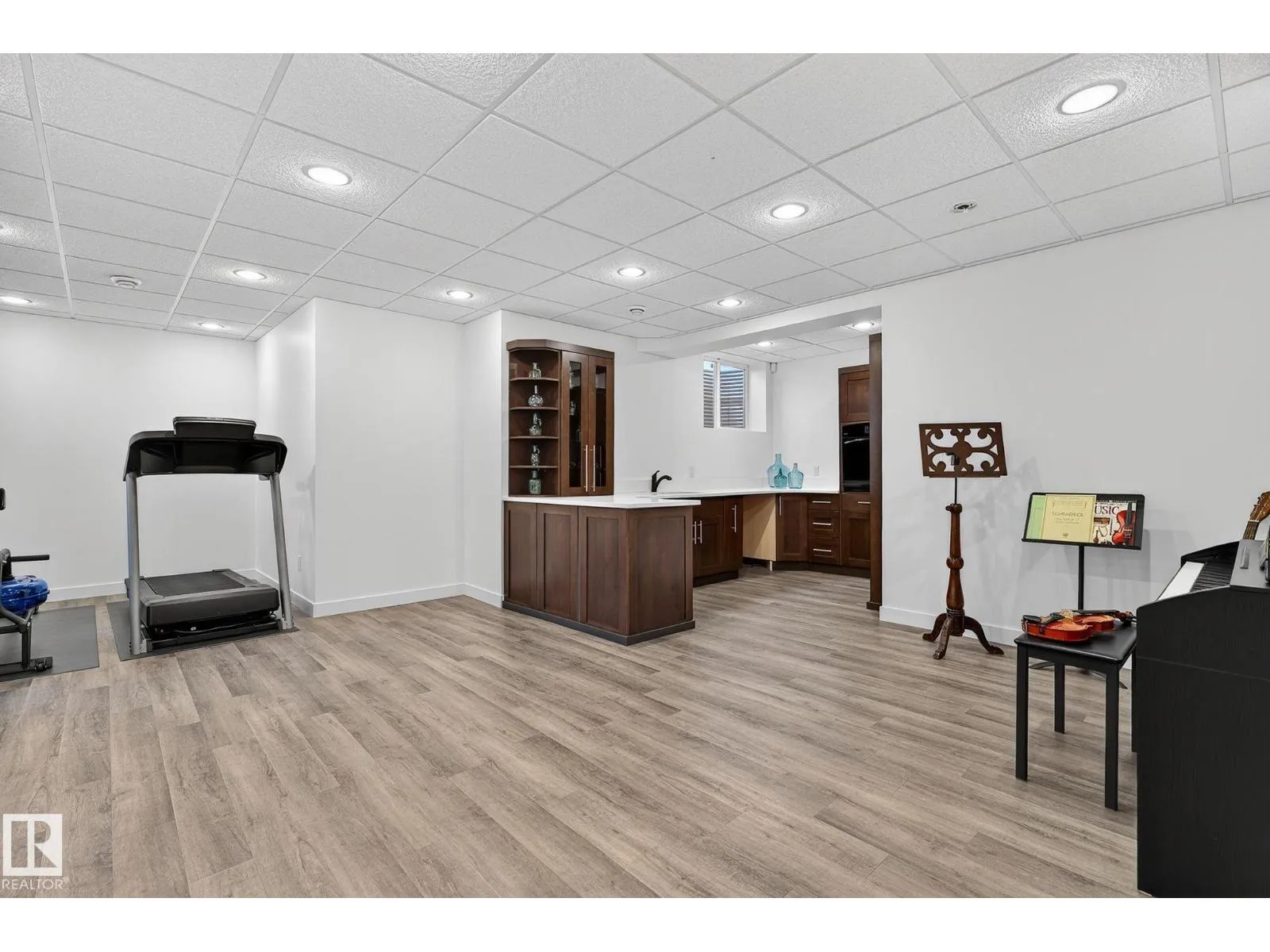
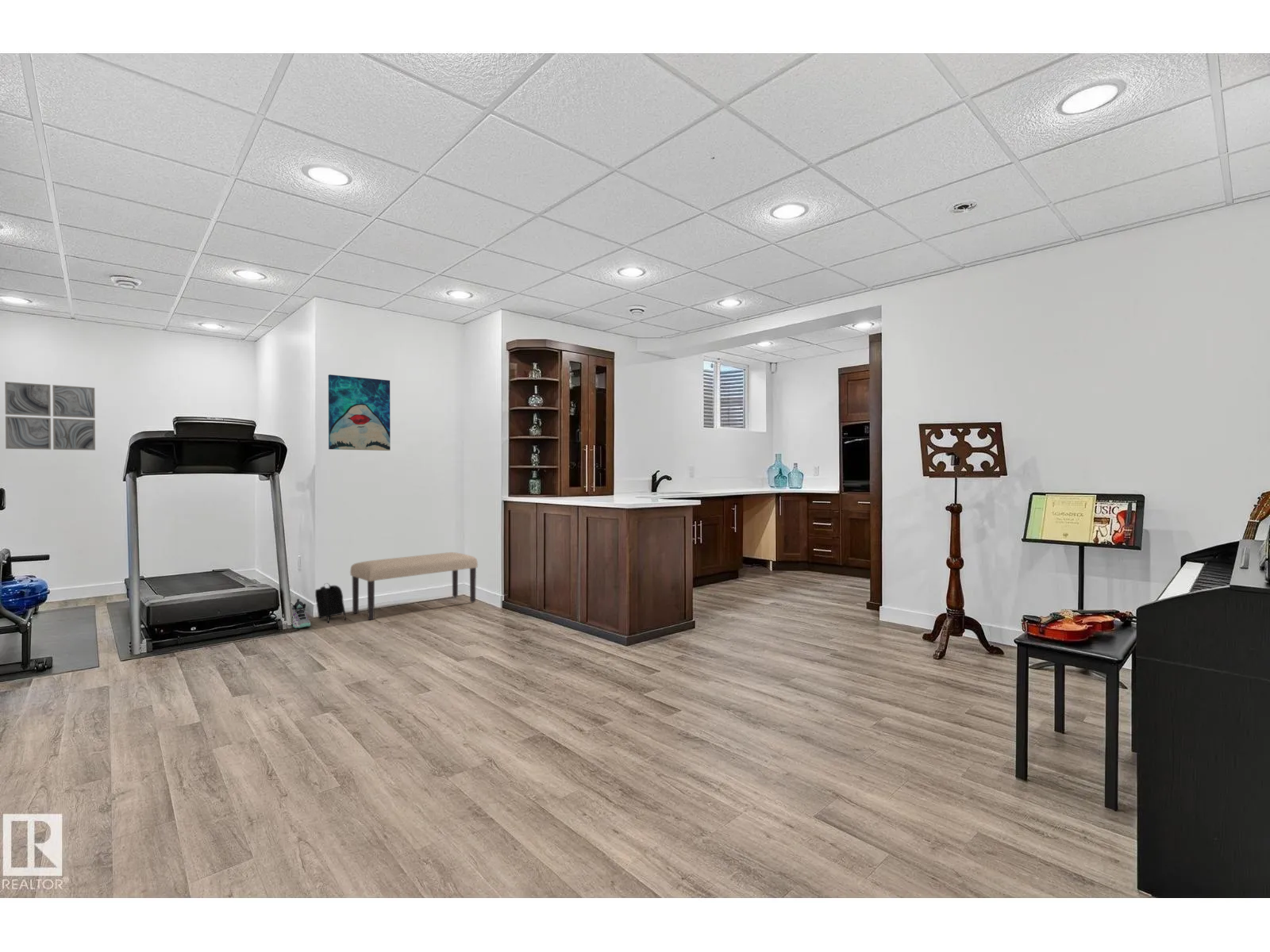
+ wall art [328,374,391,451]
+ wall art [4,381,96,451]
+ bench [349,551,479,621]
+ backpack [314,582,347,624]
+ sneaker [291,598,311,629]
